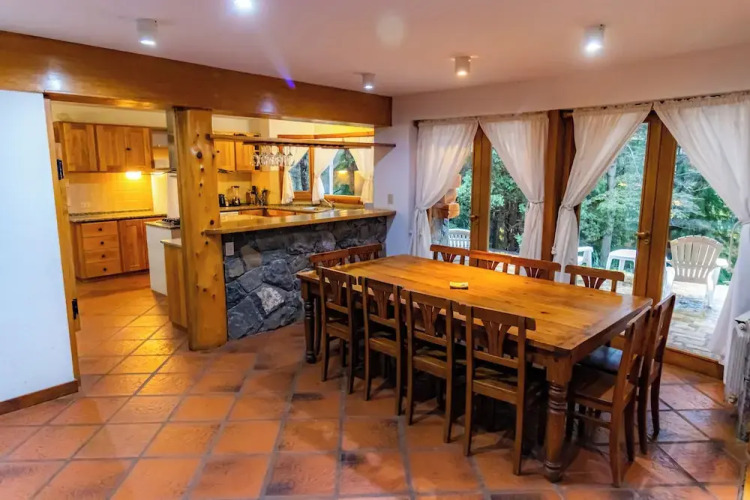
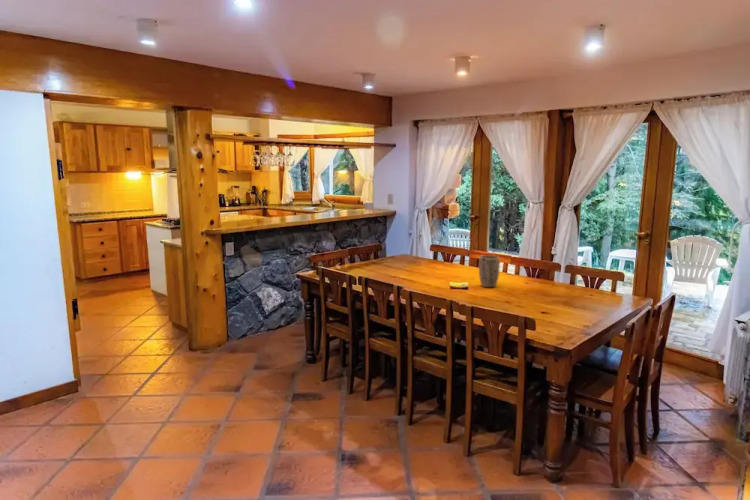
+ plant pot [478,254,501,288]
